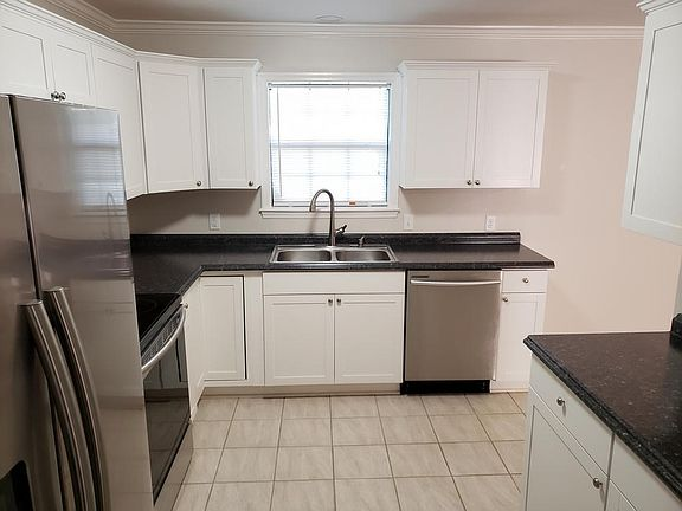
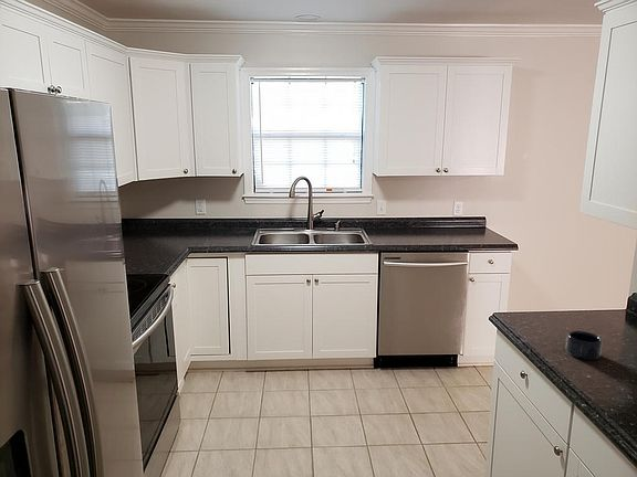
+ mug [565,330,603,360]
